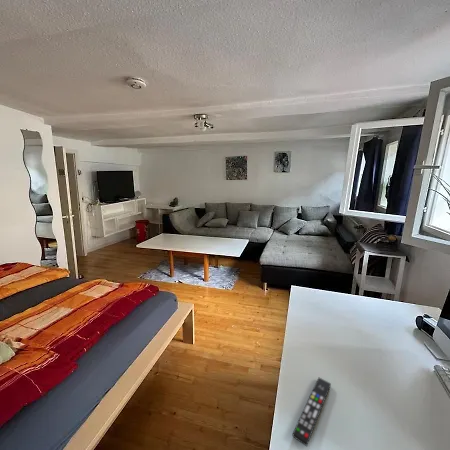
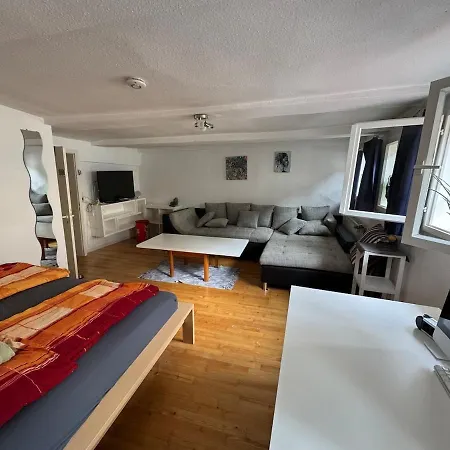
- remote control [291,377,332,448]
